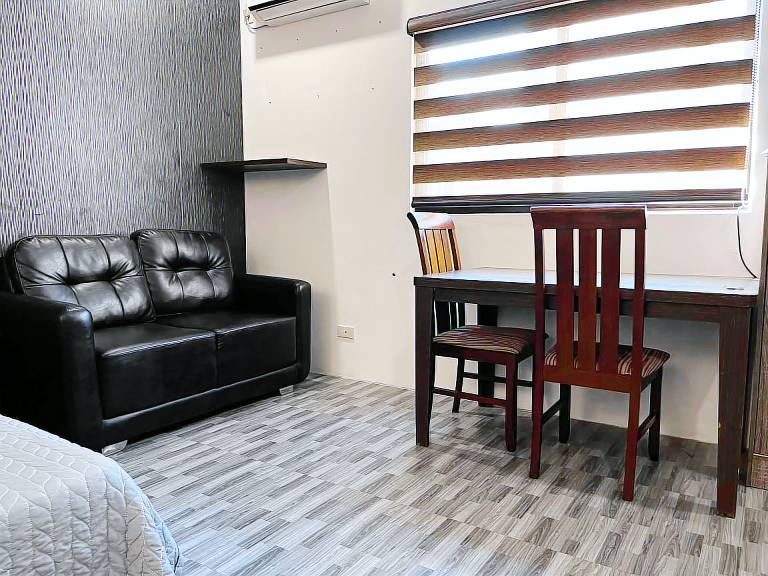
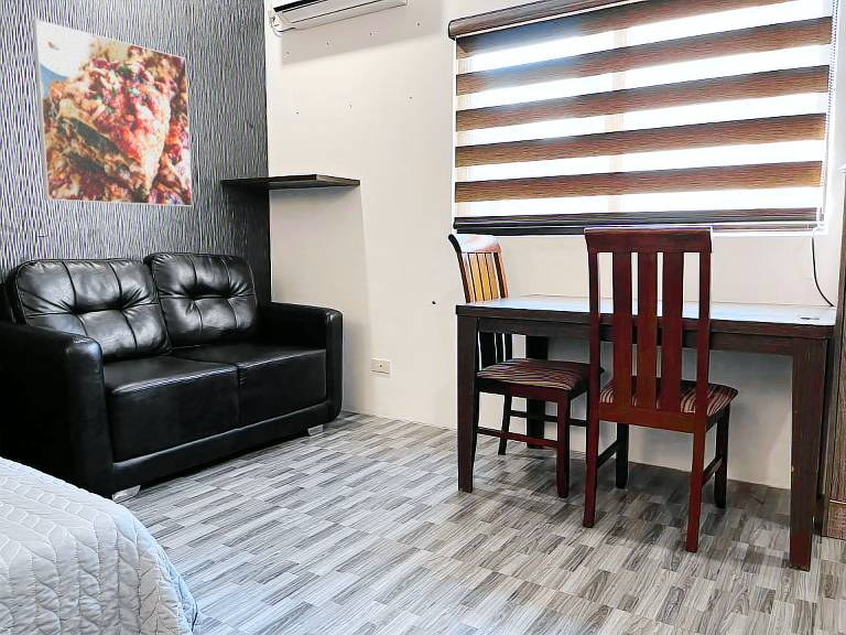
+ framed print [31,18,193,207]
